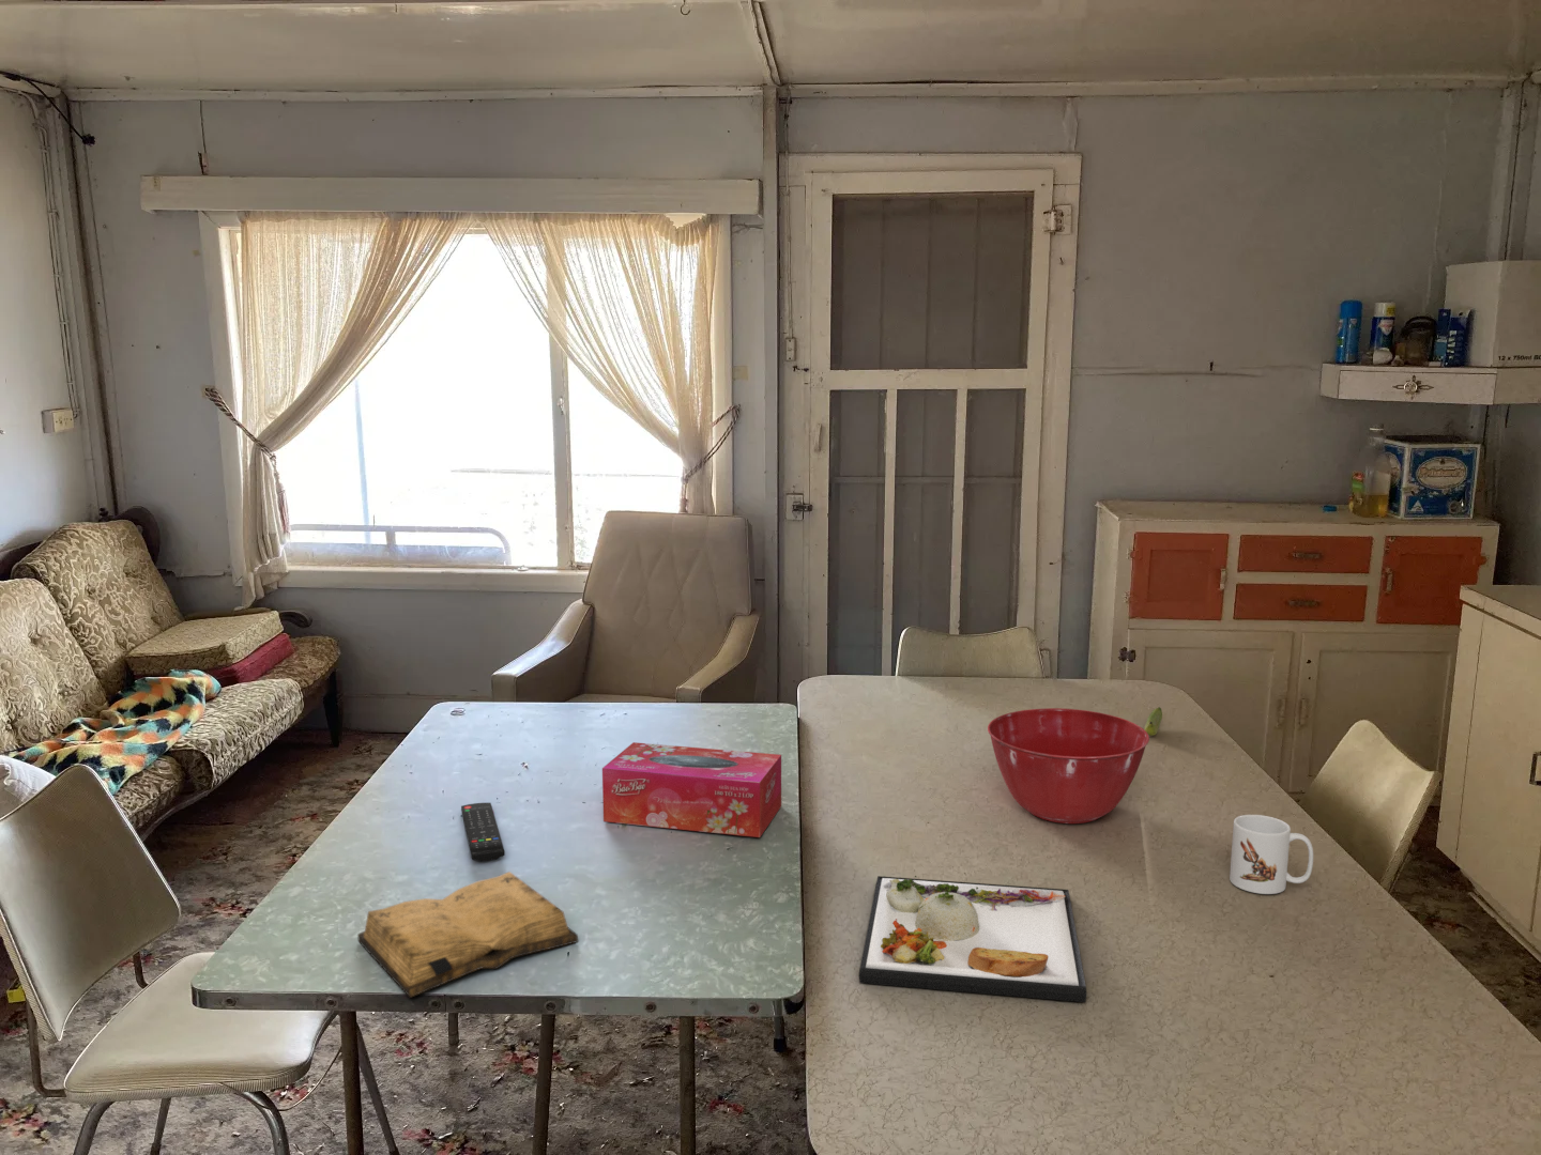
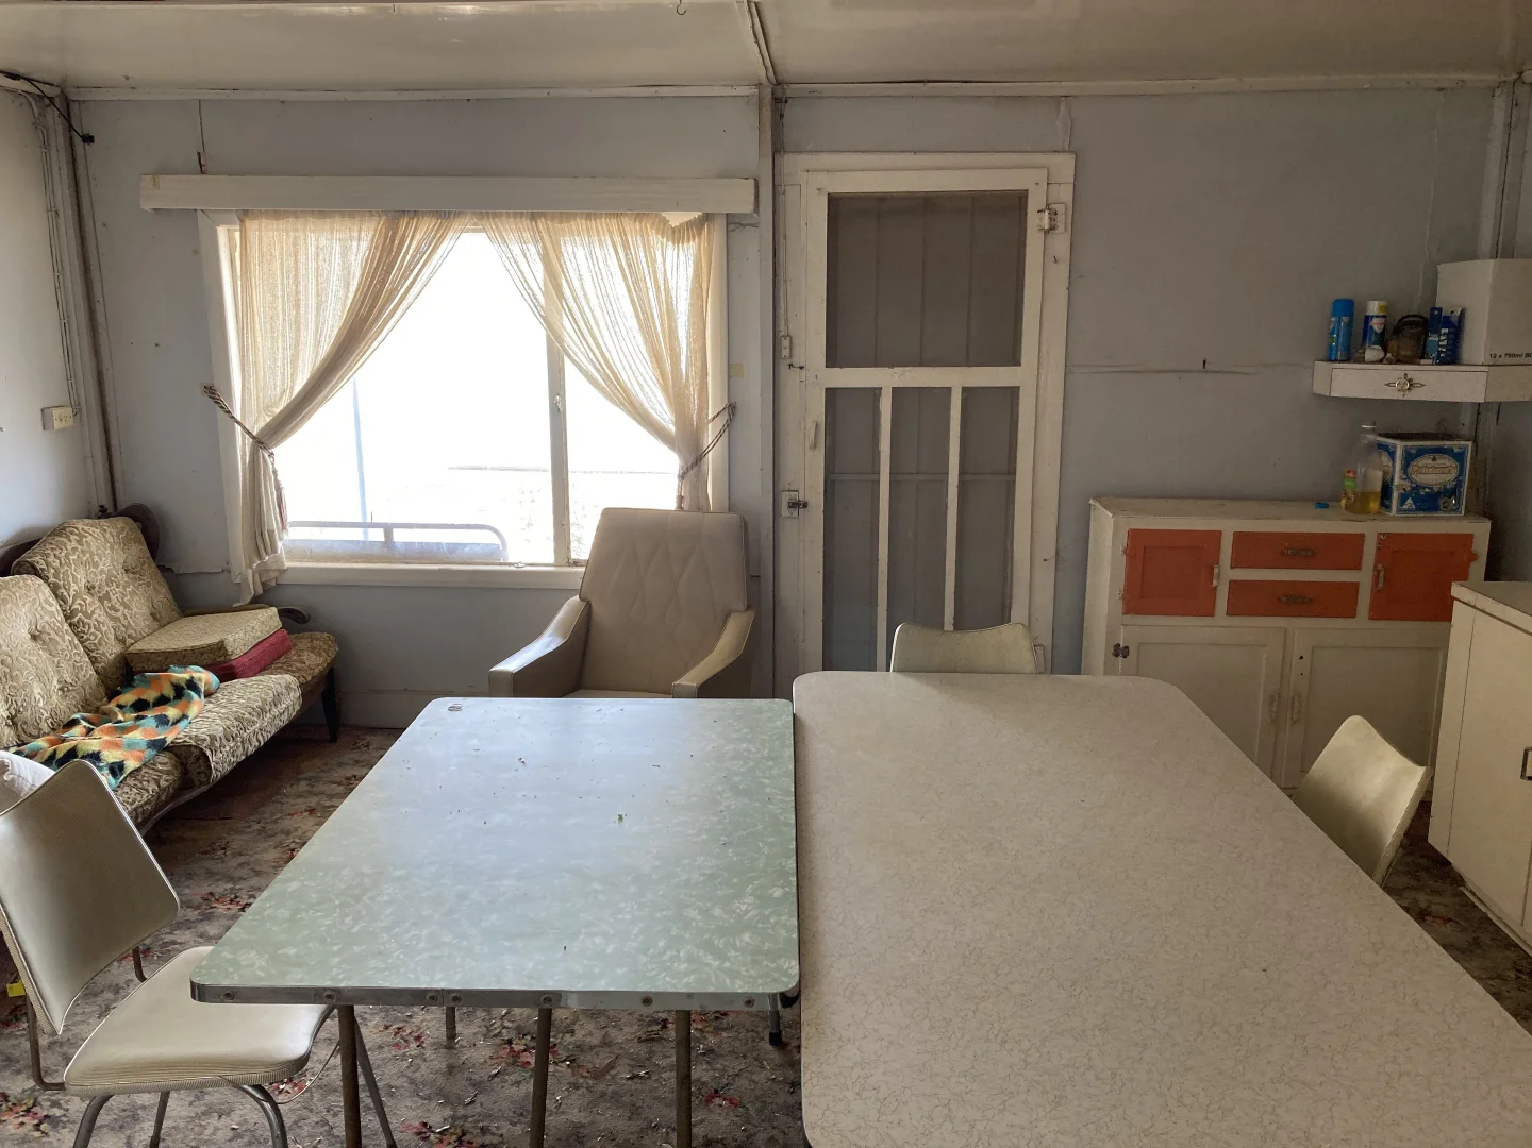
- mixing bowl [986,707,1150,825]
- diary [357,871,579,998]
- remote control [460,802,506,861]
- banana [1143,706,1164,736]
- dinner plate [858,875,1088,1003]
- tissue box [602,741,783,838]
- mug [1228,814,1314,895]
